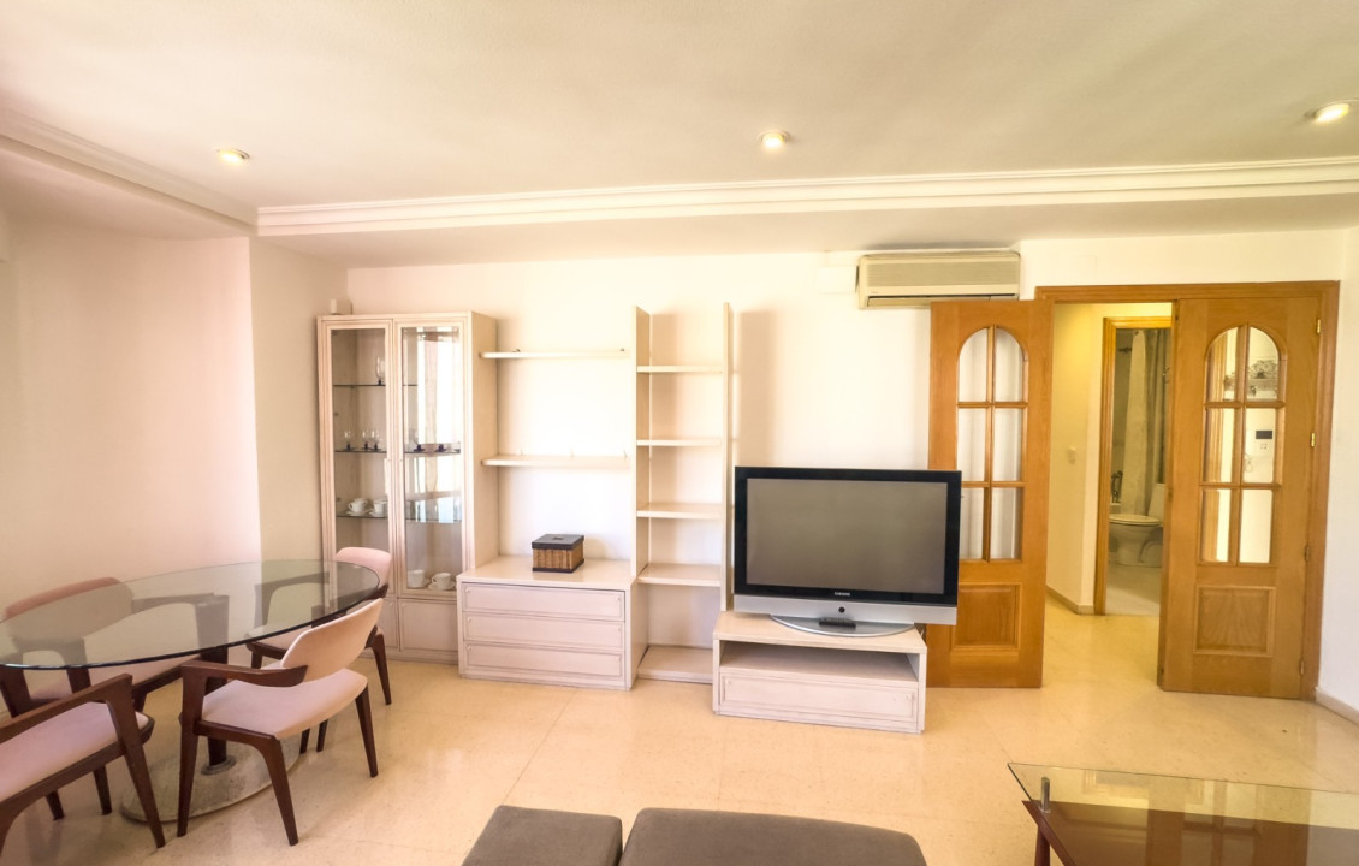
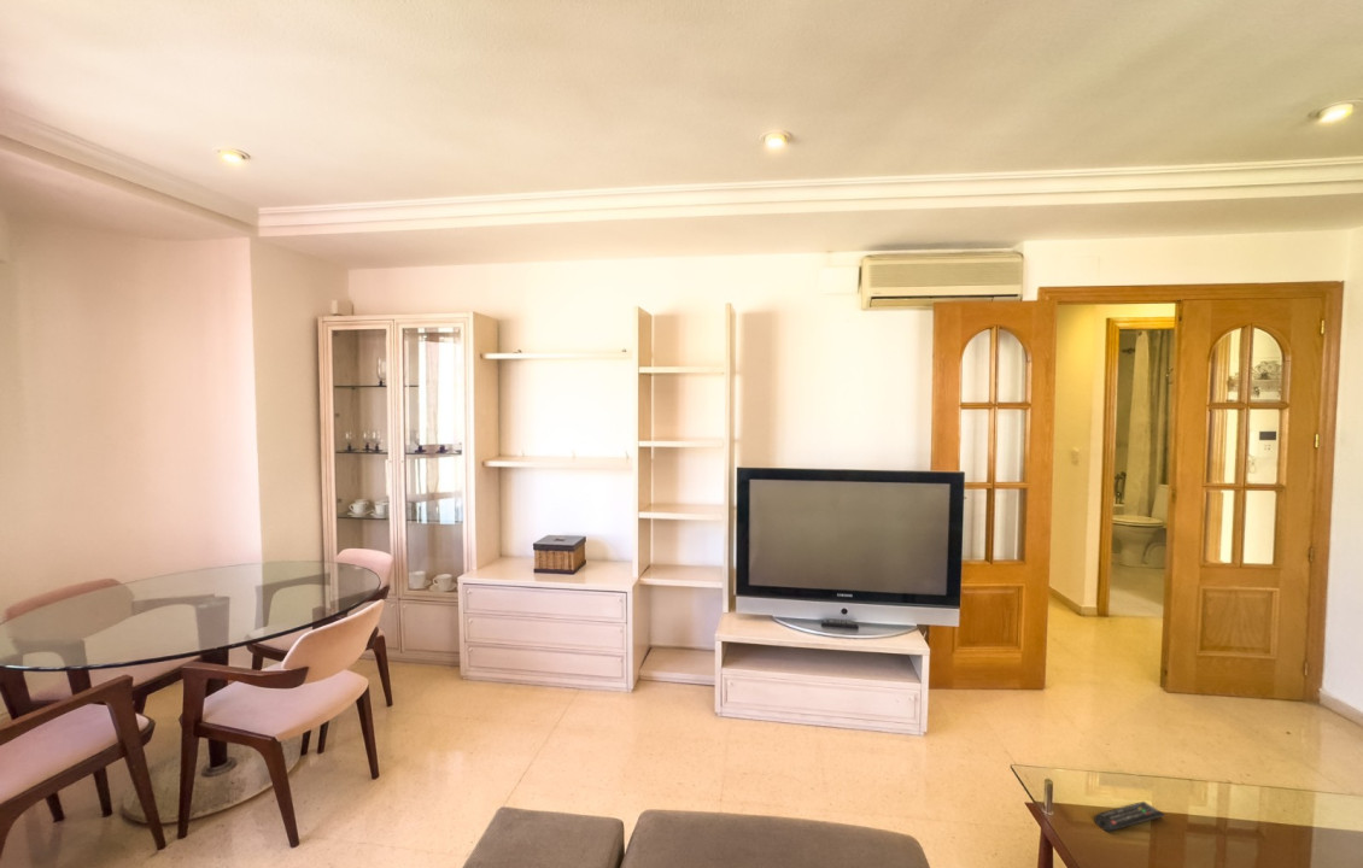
+ remote control [1093,800,1166,833]
